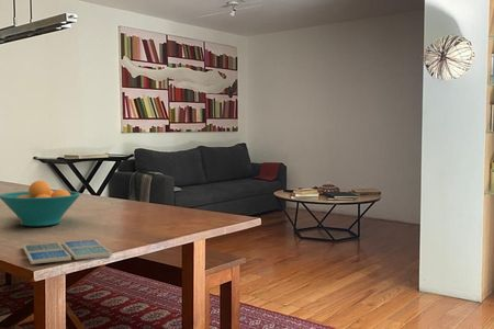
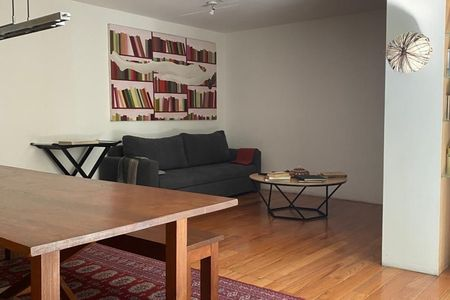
- fruit bowl [0,180,81,227]
- drink coaster [22,238,113,265]
